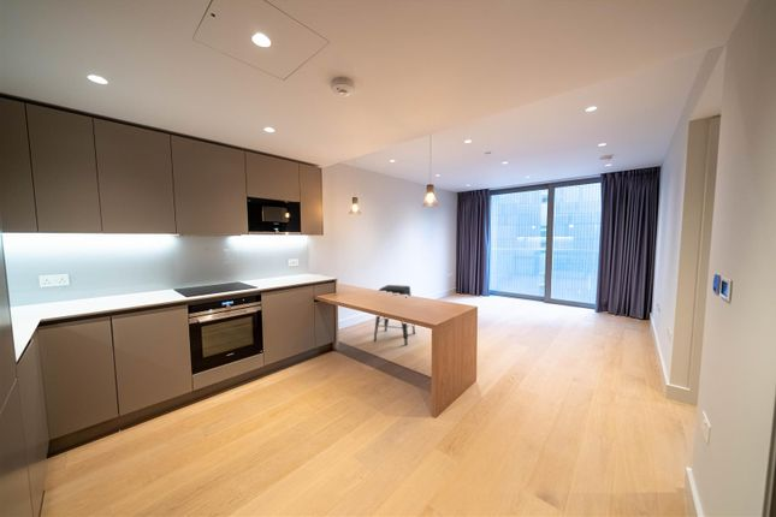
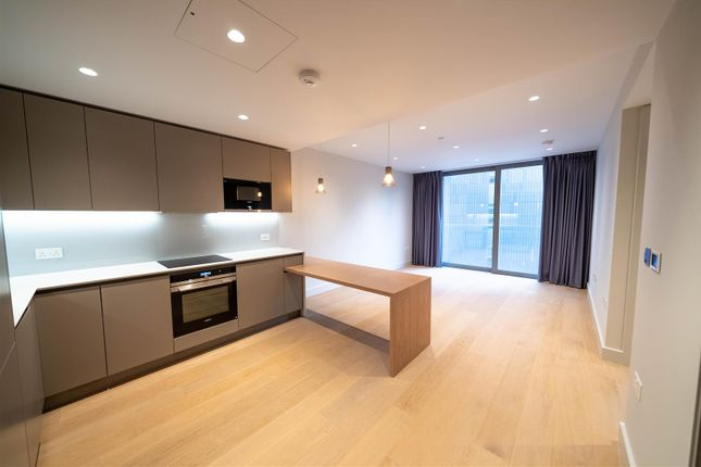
- stool [373,284,416,346]
